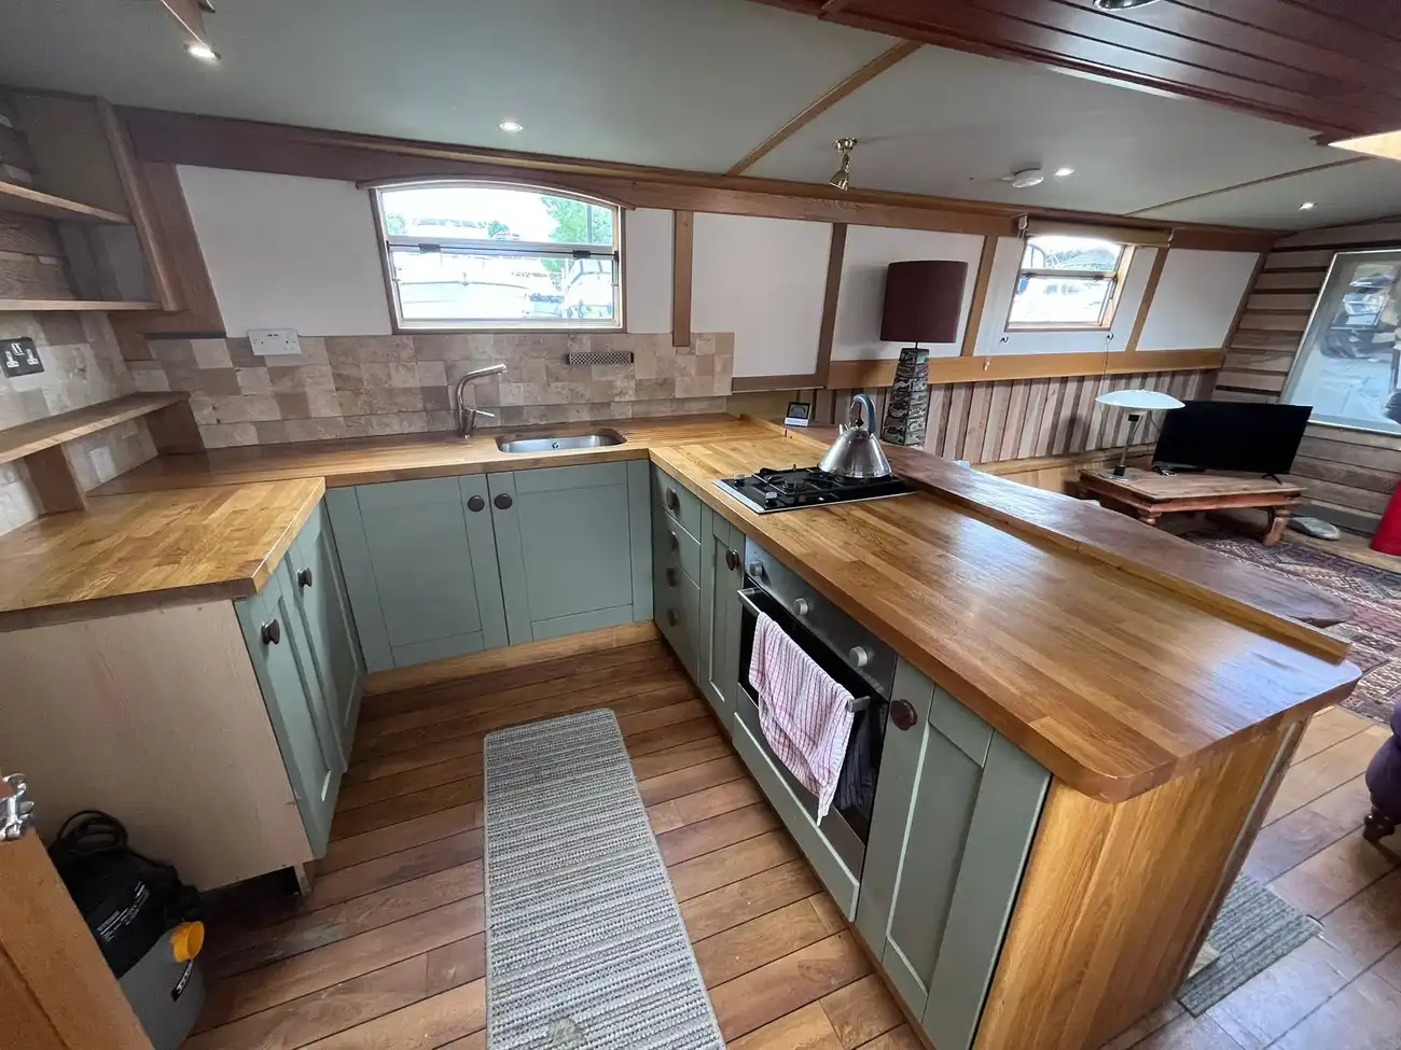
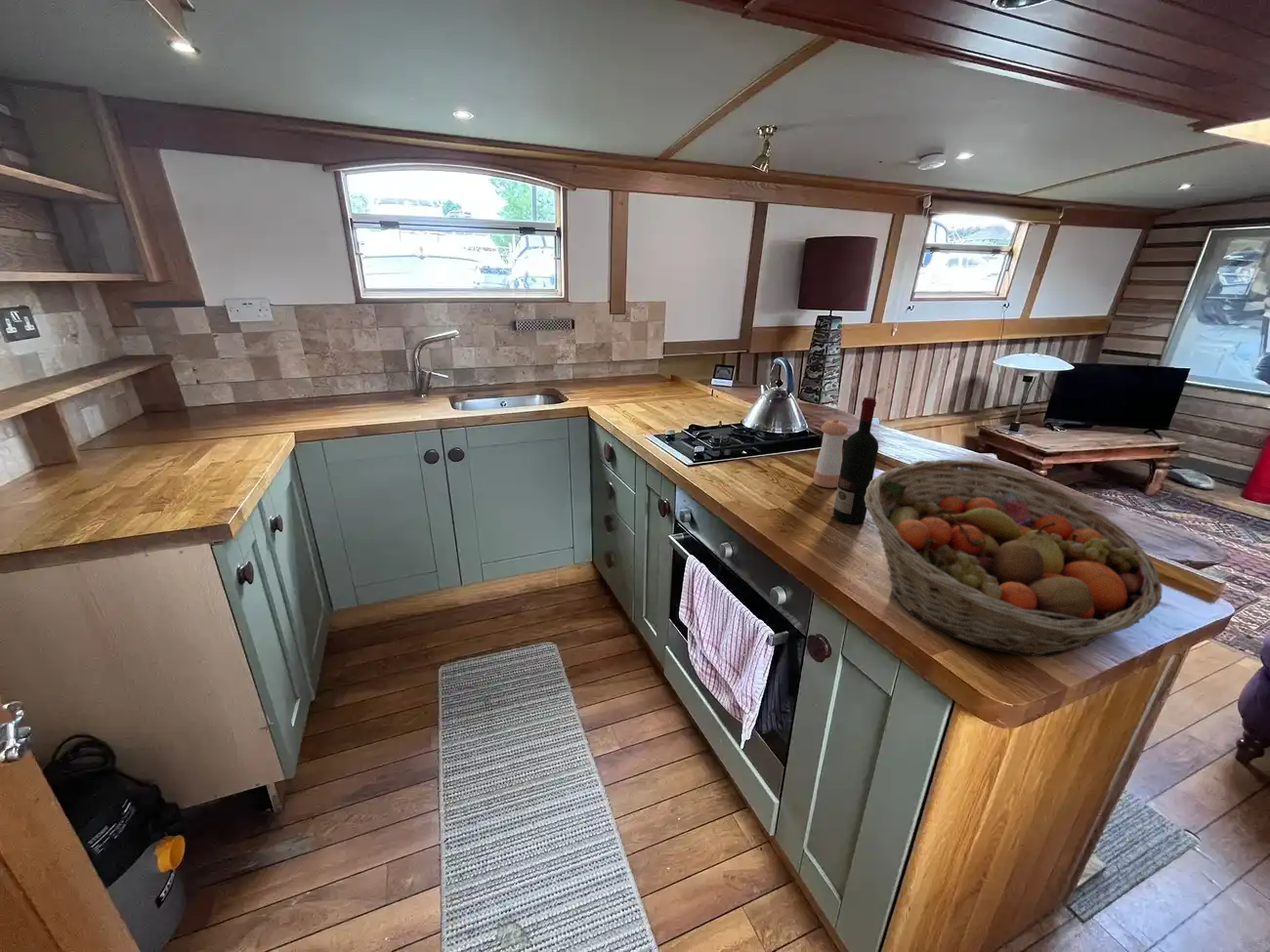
+ fruit basket [865,458,1164,658]
+ pepper shaker [812,418,849,488]
+ alcohol [832,396,879,524]
